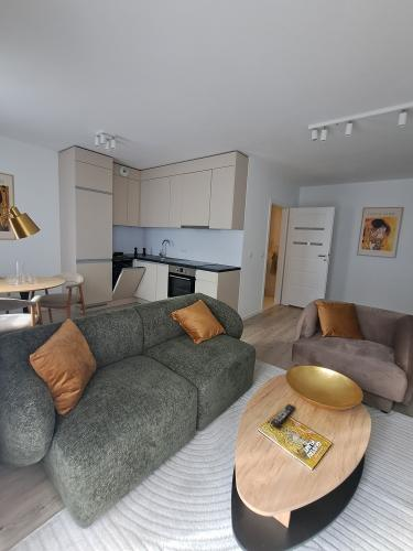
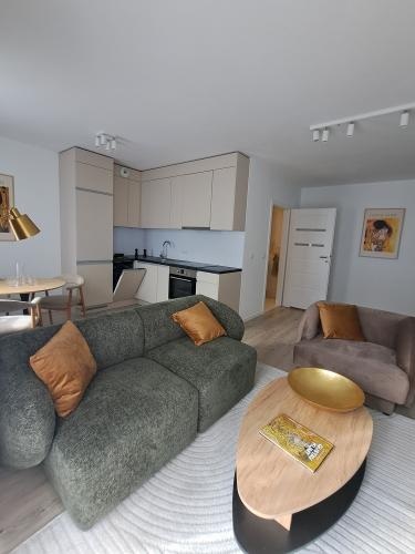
- remote control [270,403,296,428]
